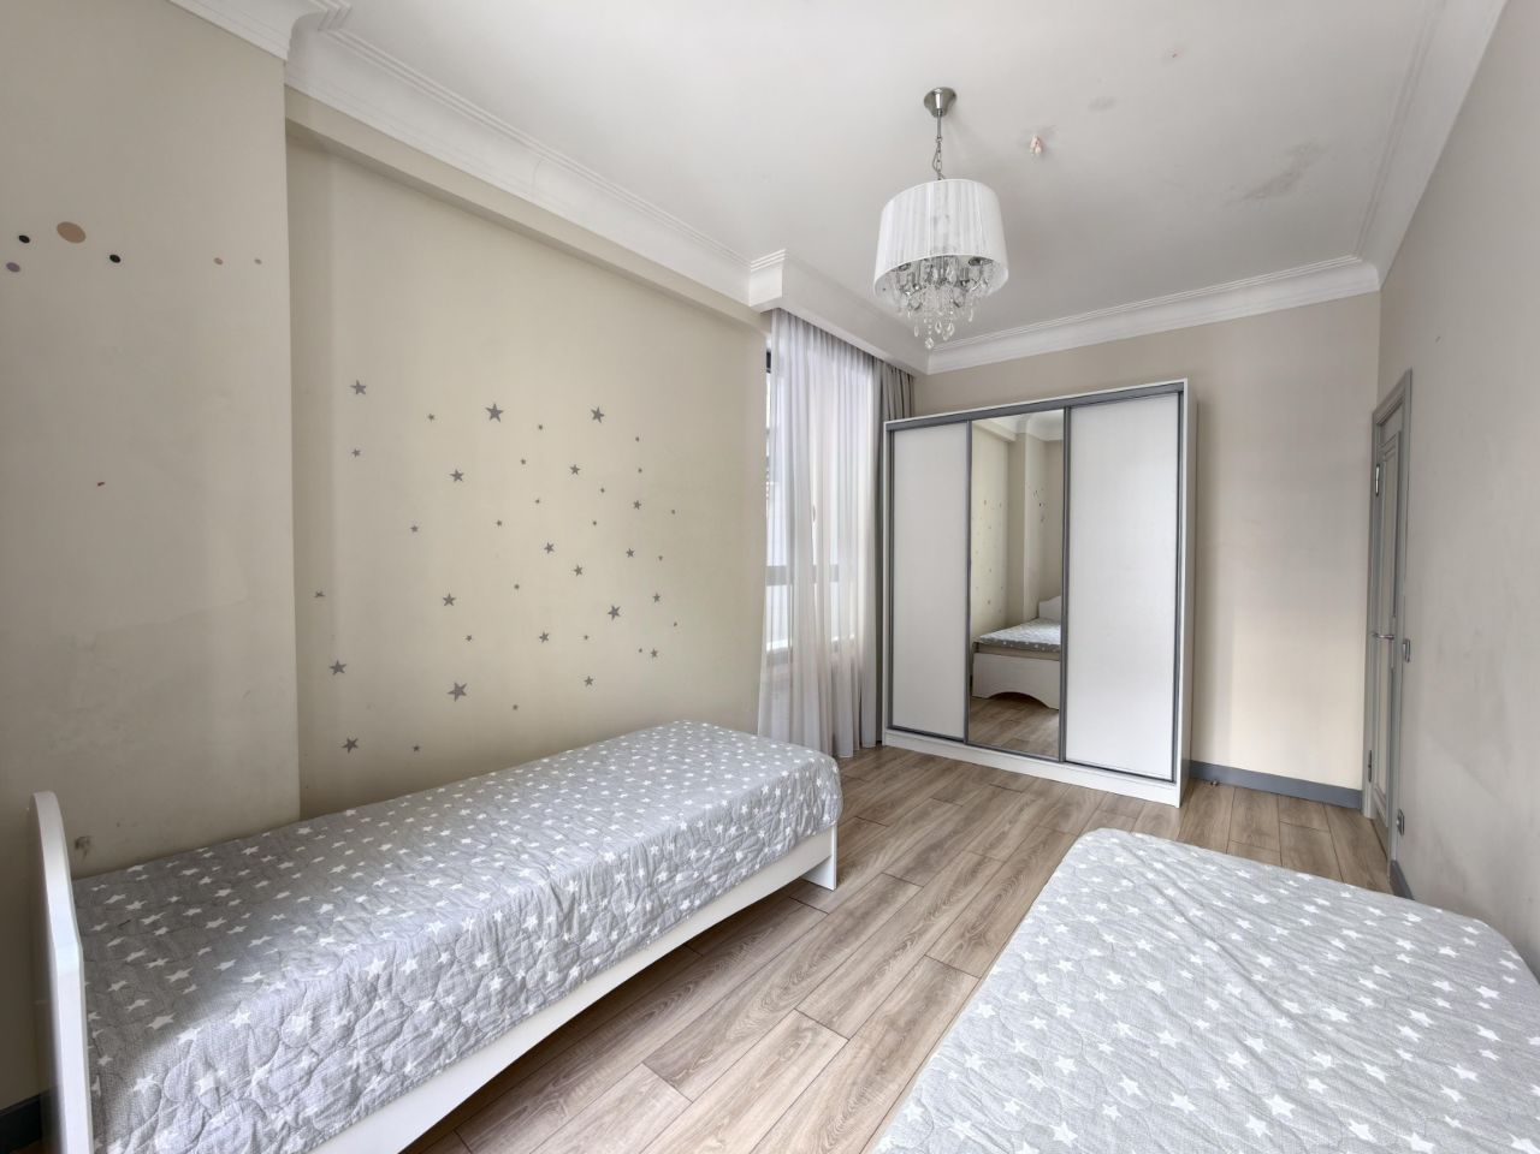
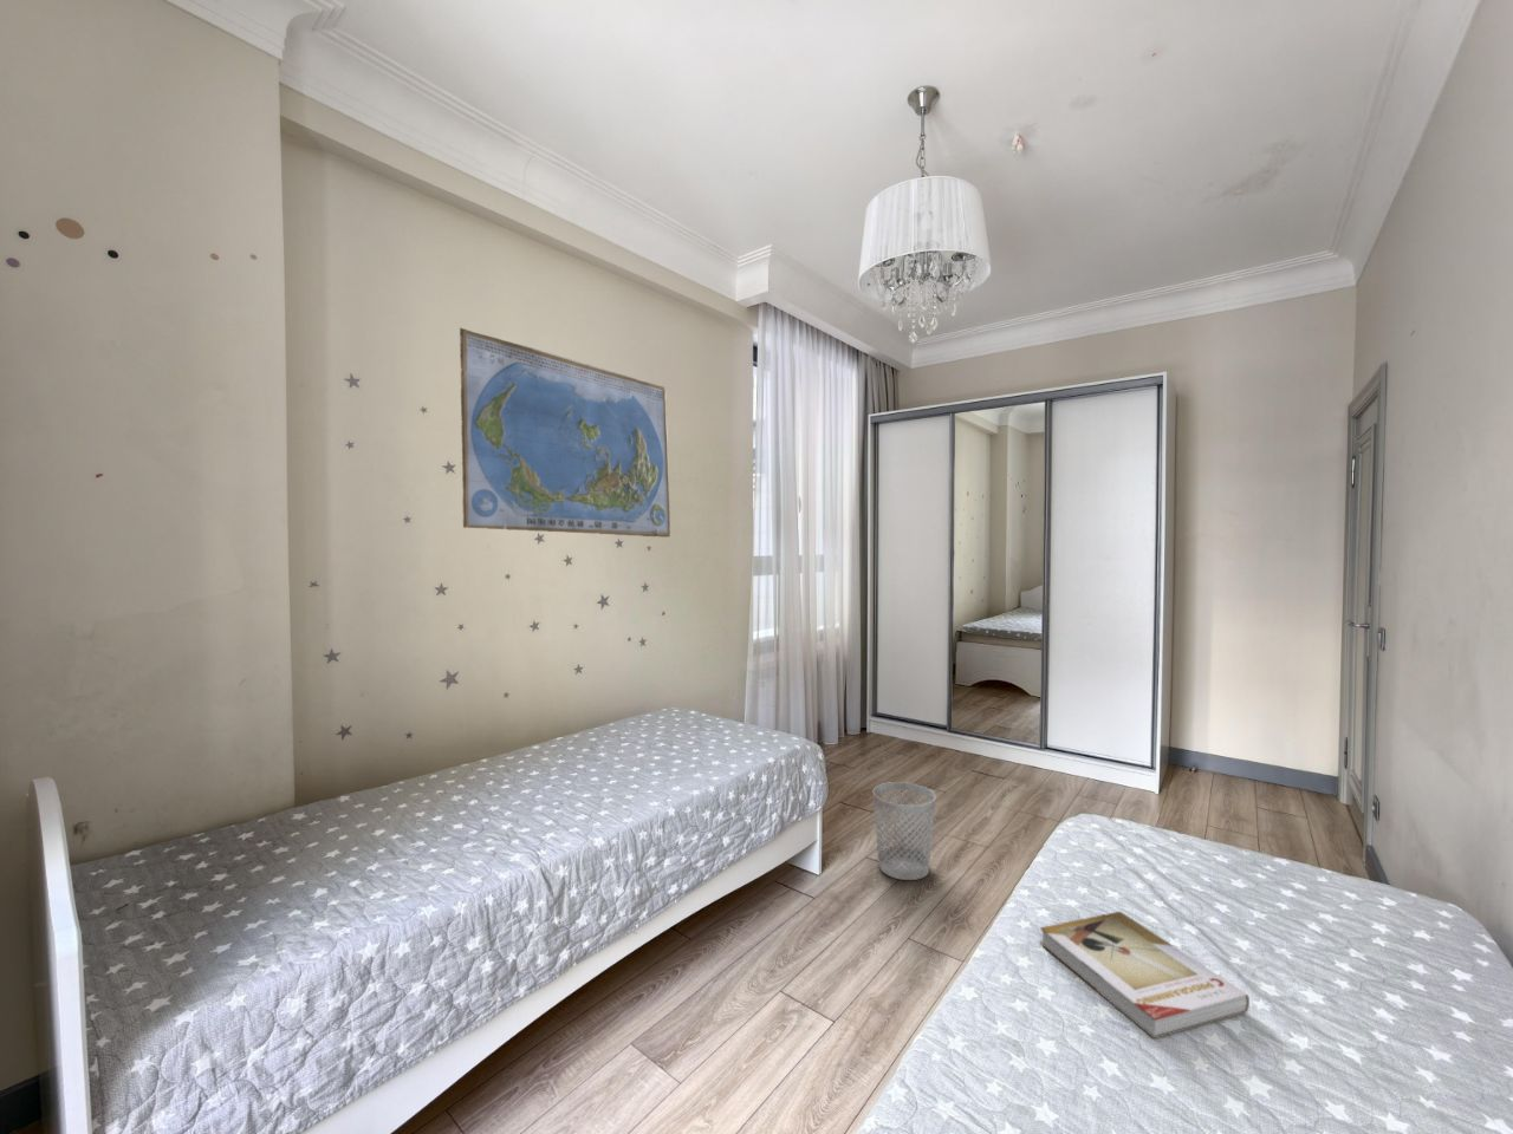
+ book [1039,911,1251,1040]
+ world map [459,328,672,538]
+ wastebasket [872,780,938,881]
